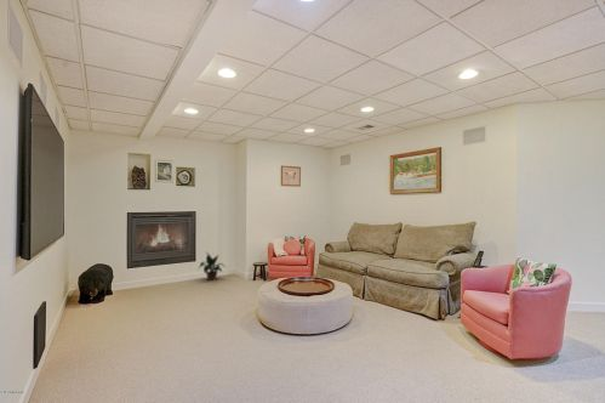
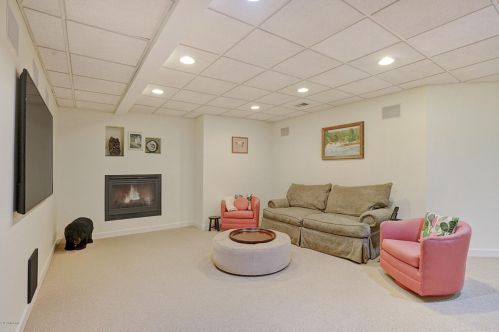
- potted plant [196,251,227,282]
